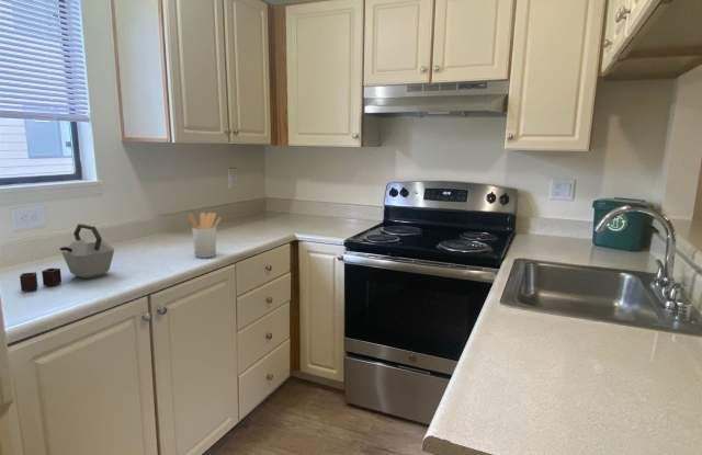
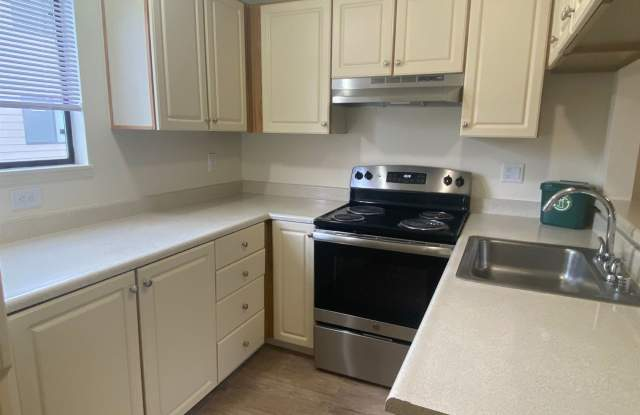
- kettle [19,223,115,292]
- utensil holder [188,212,223,259]
